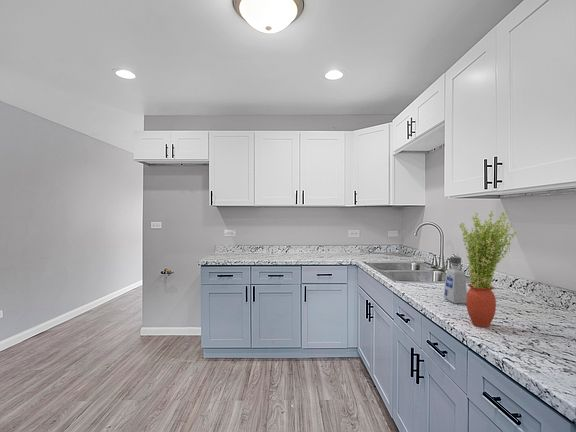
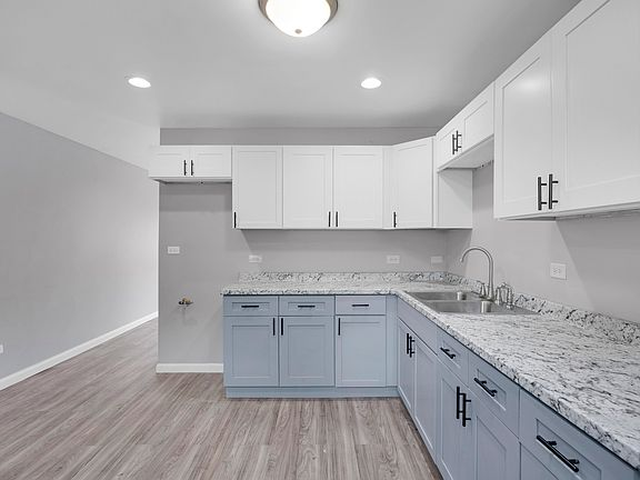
- potted plant [458,210,517,328]
- soap dispenser [443,256,468,304]
